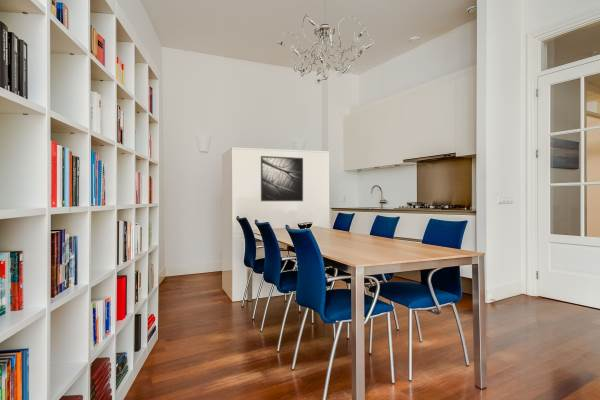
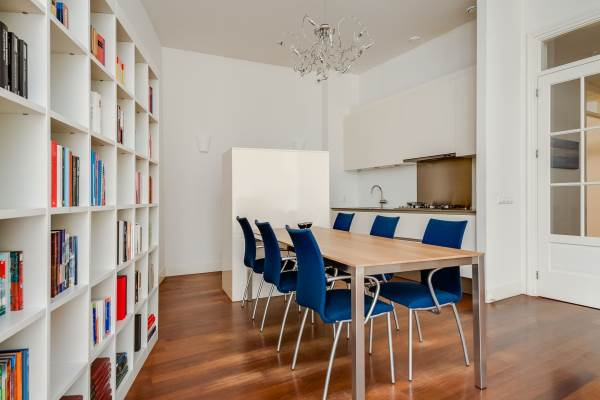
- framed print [260,155,304,202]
